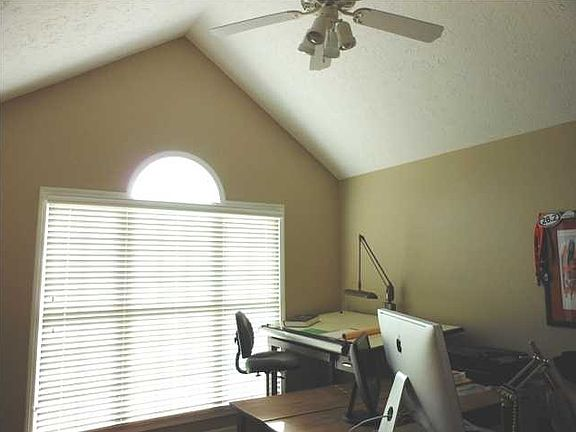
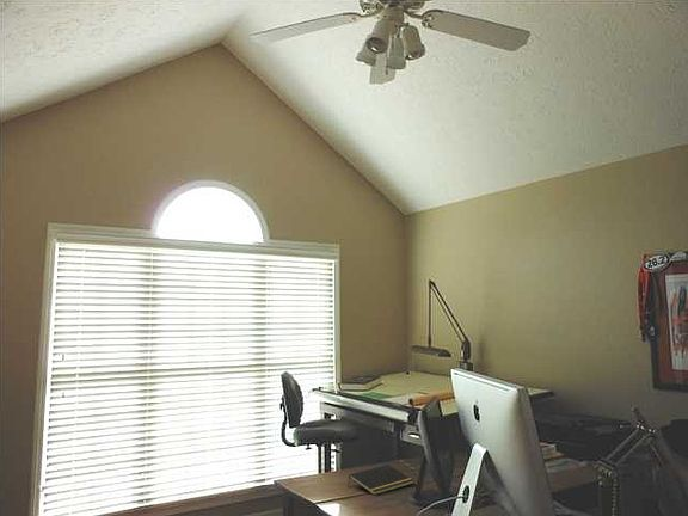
+ notepad [346,463,416,496]
